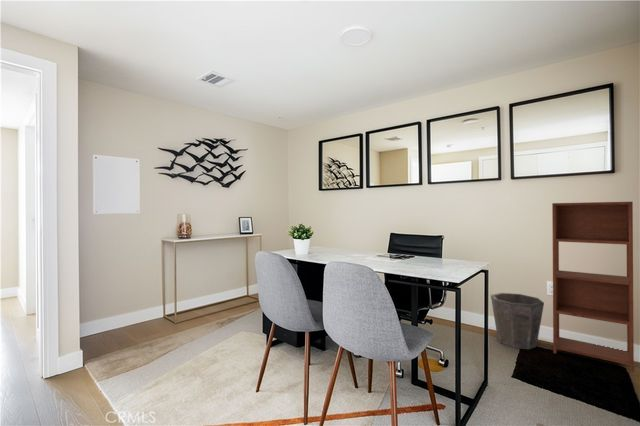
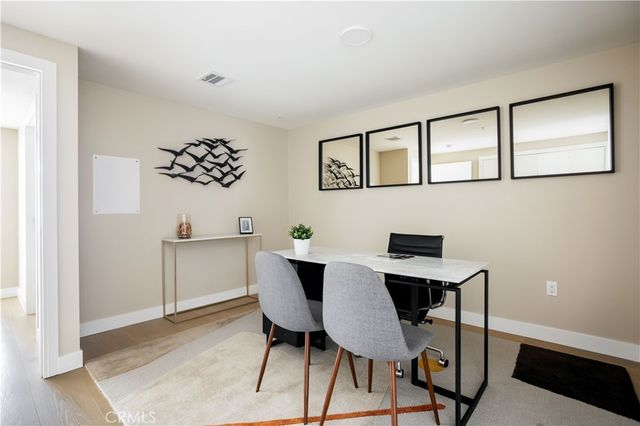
- shelving unit [551,201,635,373]
- waste bin [490,292,545,350]
